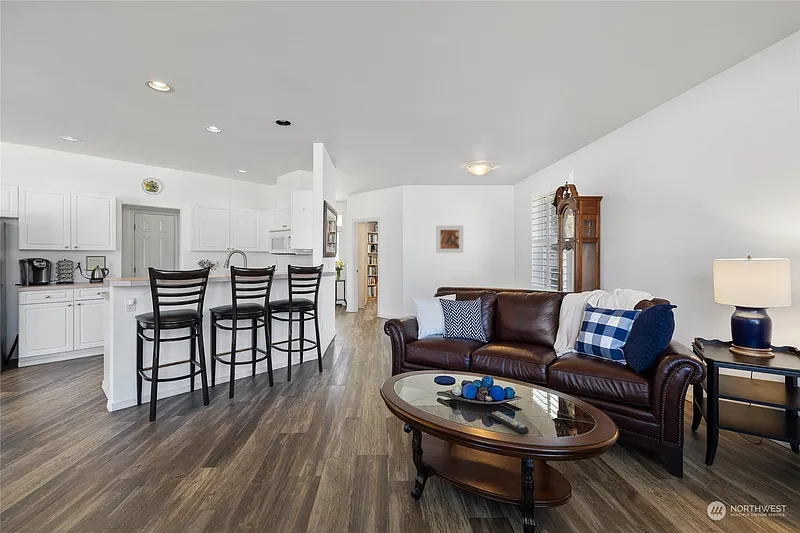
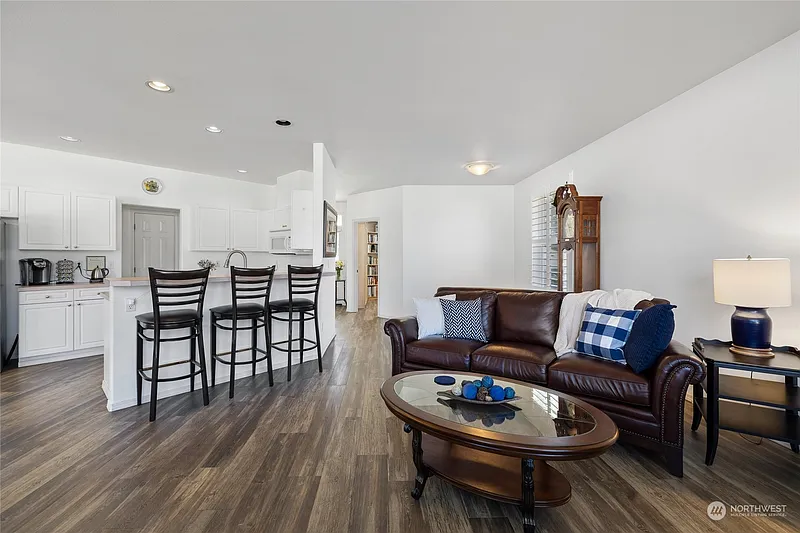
- remote control [487,410,530,435]
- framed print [435,225,464,254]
